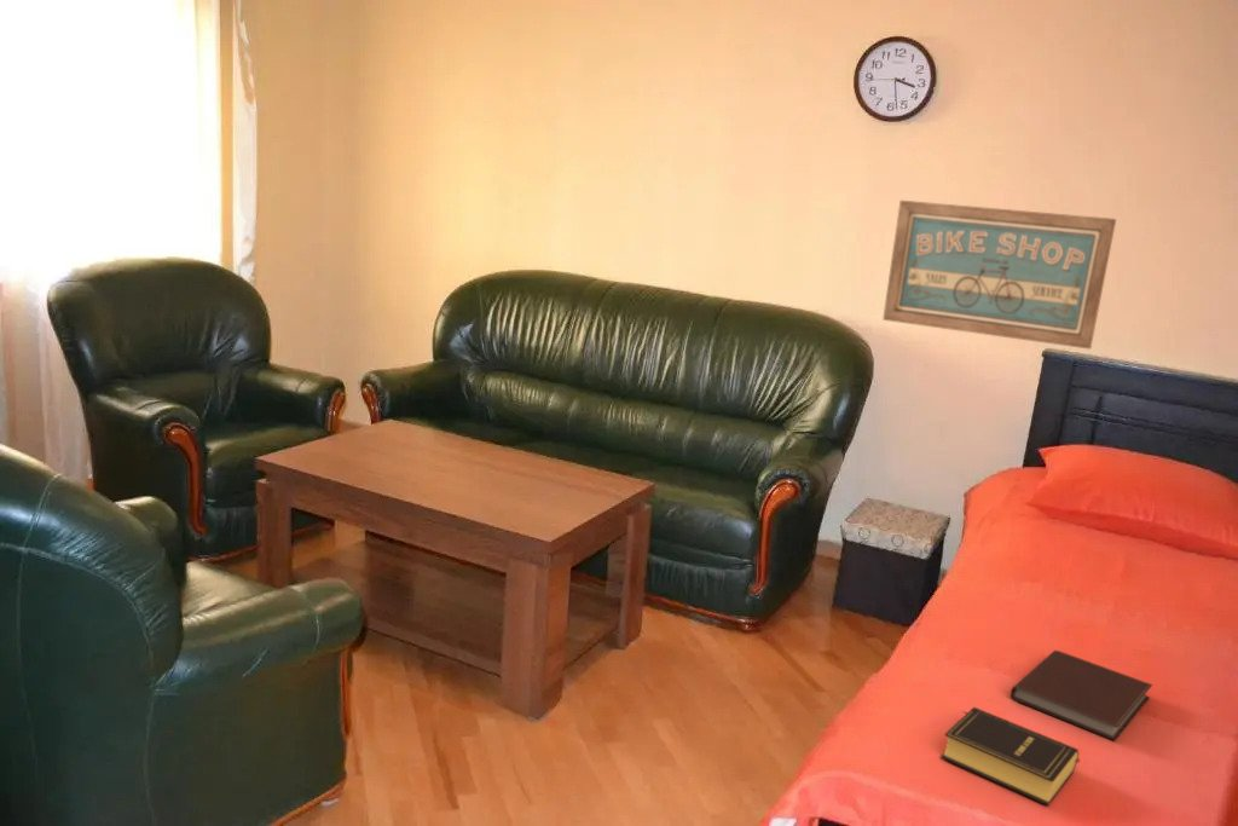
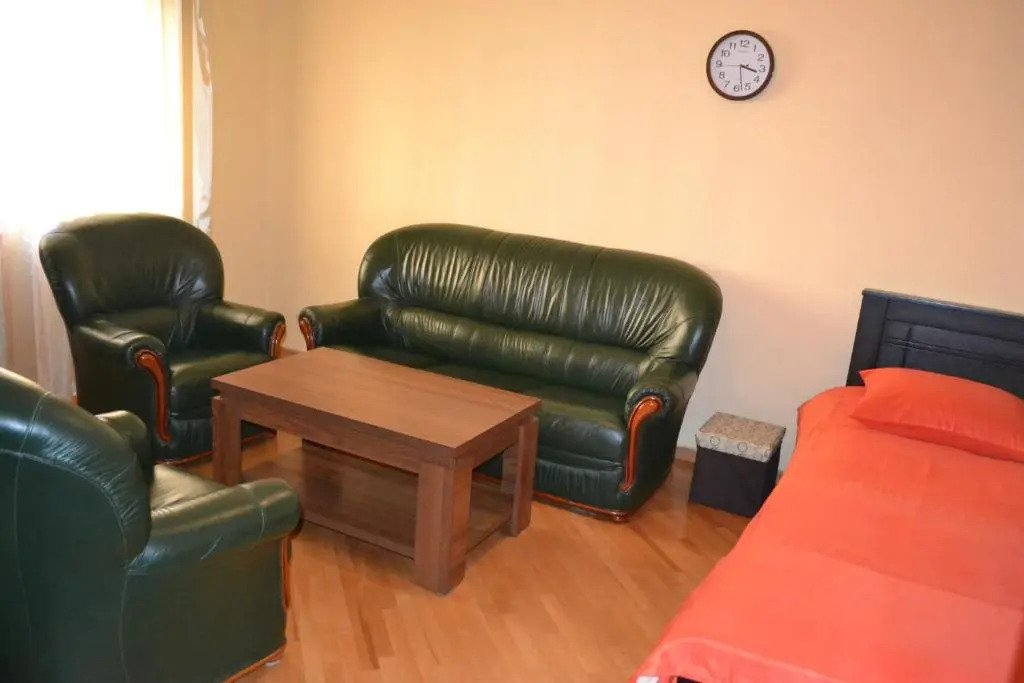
- book [939,706,1081,807]
- notebook [1010,649,1153,743]
- wall art [881,200,1117,351]
